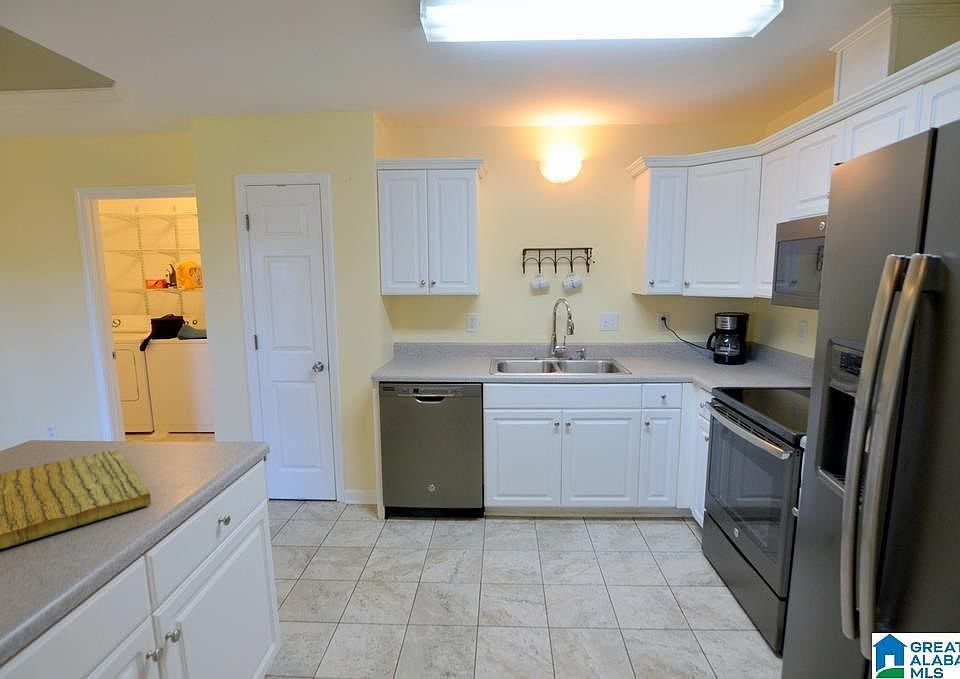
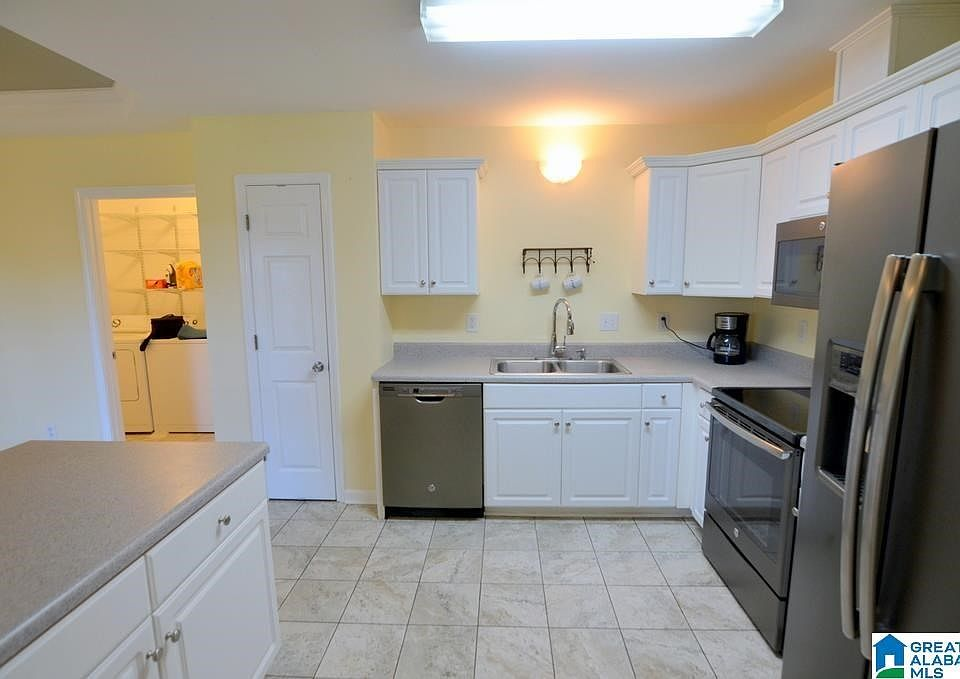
- cutting board [0,448,152,550]
